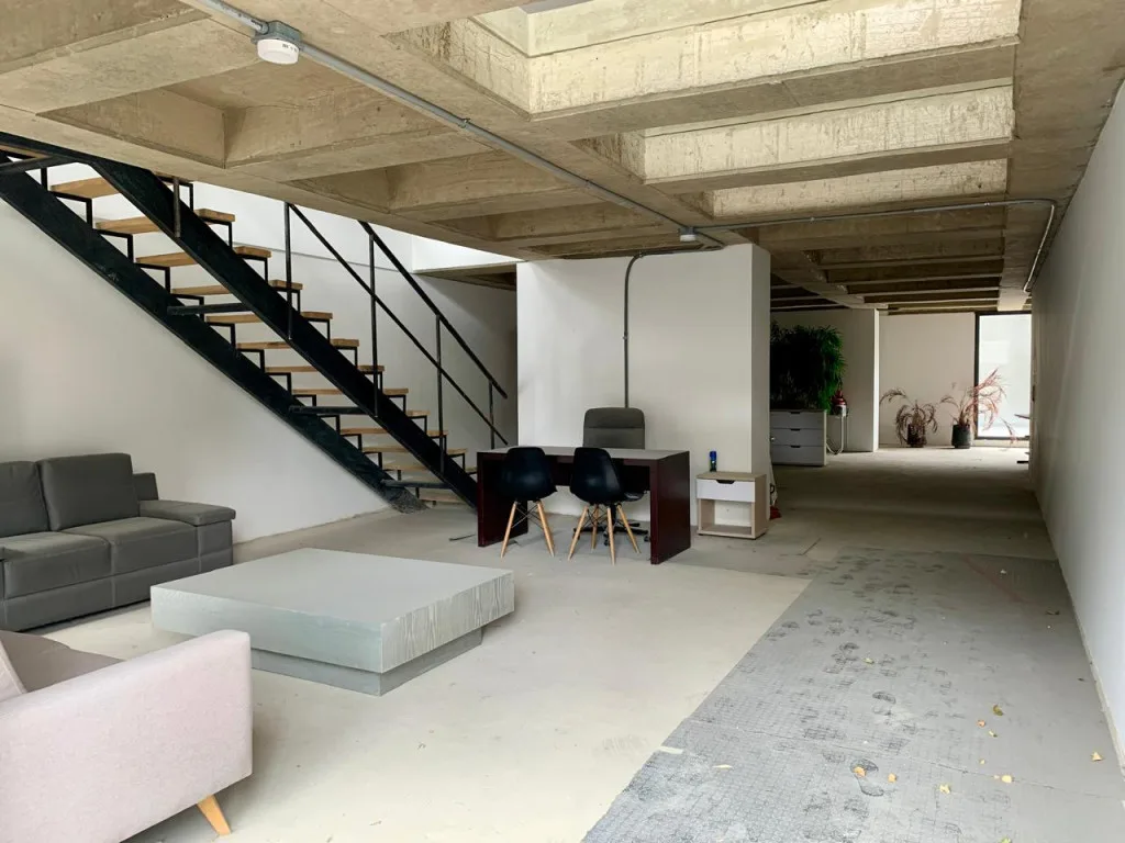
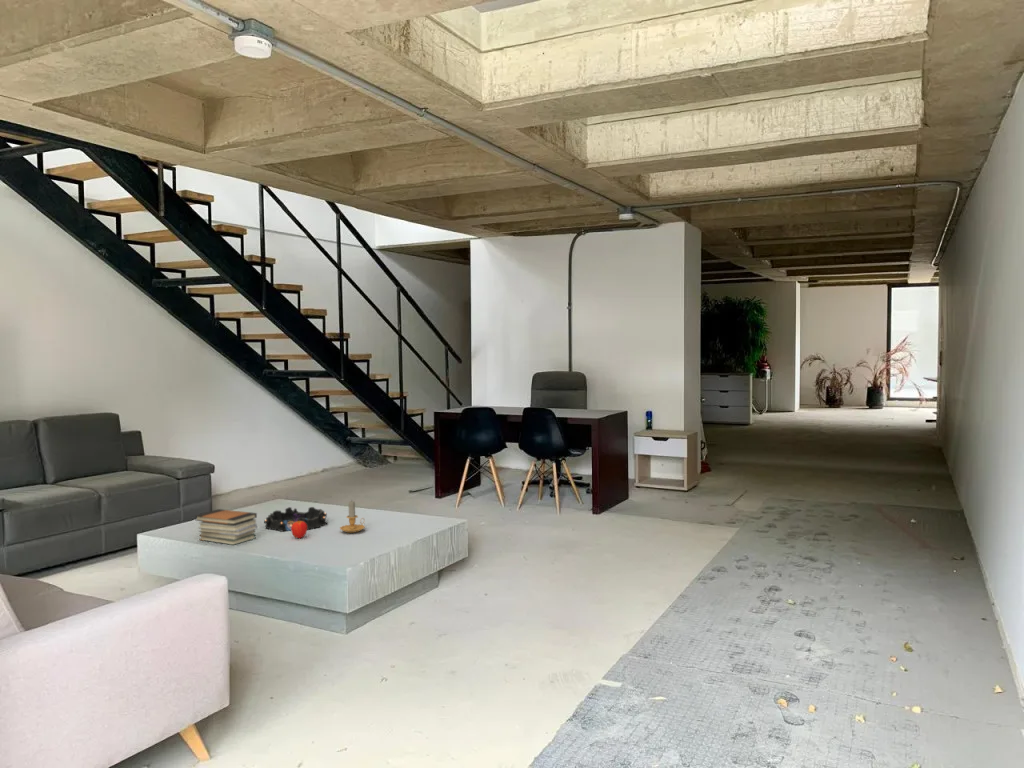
+ apple [290,520,308,539]
+ book stack [194,508,258,546]
+ decorative bowl [263,506,329,532]
+ candle [339,500,366,534]
